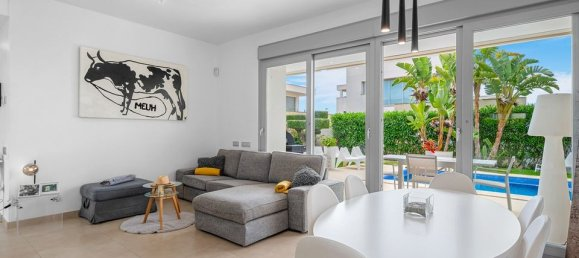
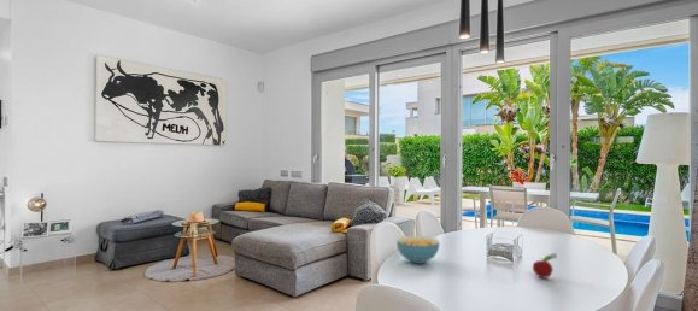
+ fruit [532,252,558,280]
+ cereal bowl [395,235,441,265]
